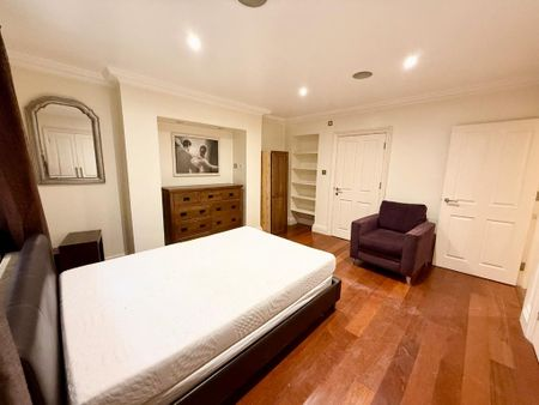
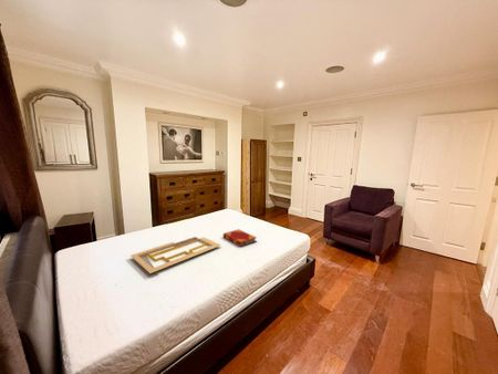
+ hardback book [222,228,258,248]
+ serving tray [129,236,222,274]
